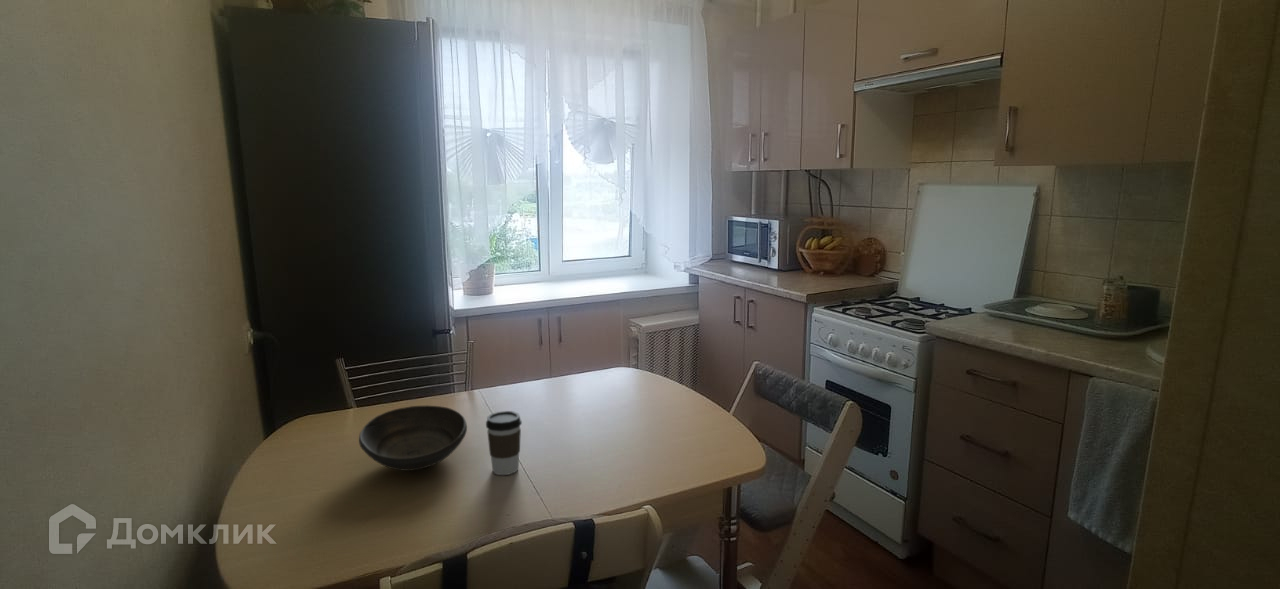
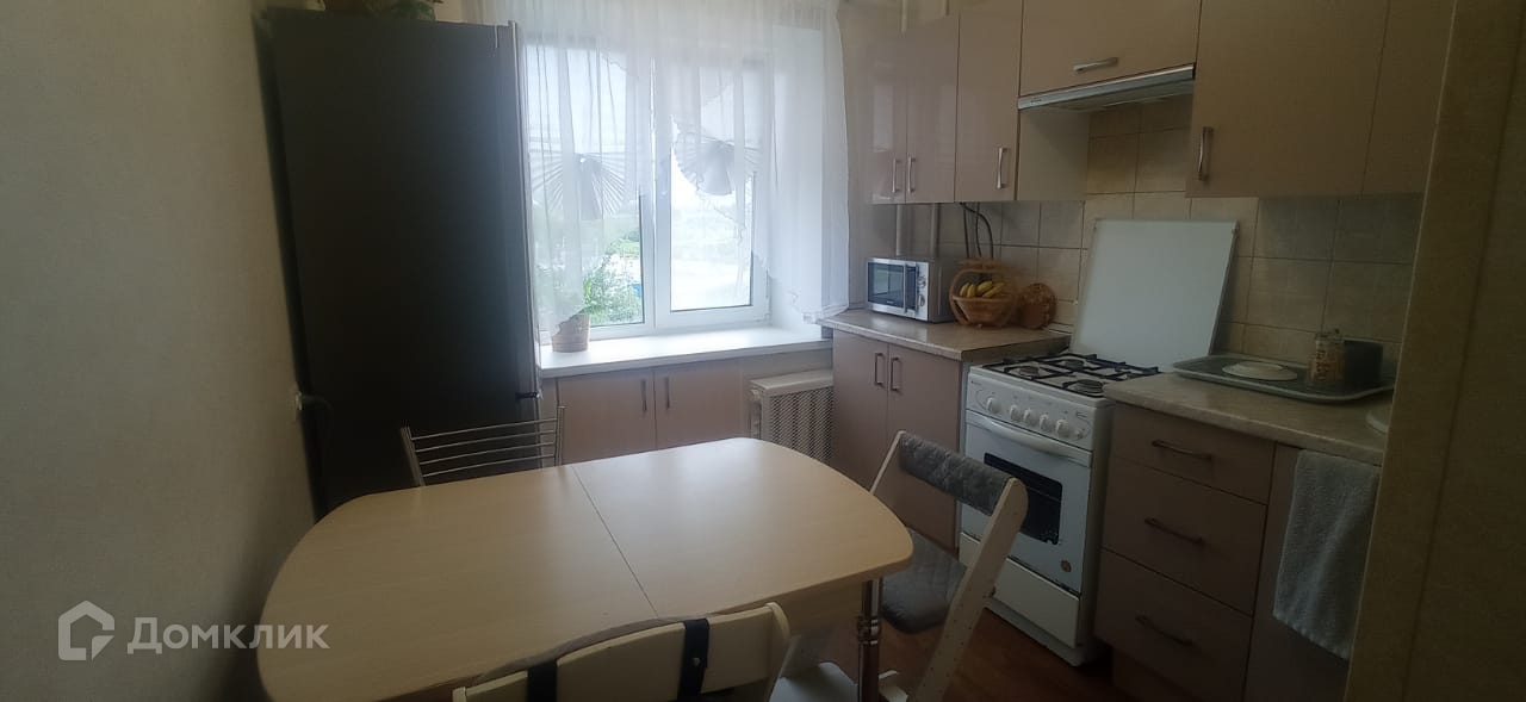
- bowl [358,404,468,472]
- coffee cup [485,410,523,476]
